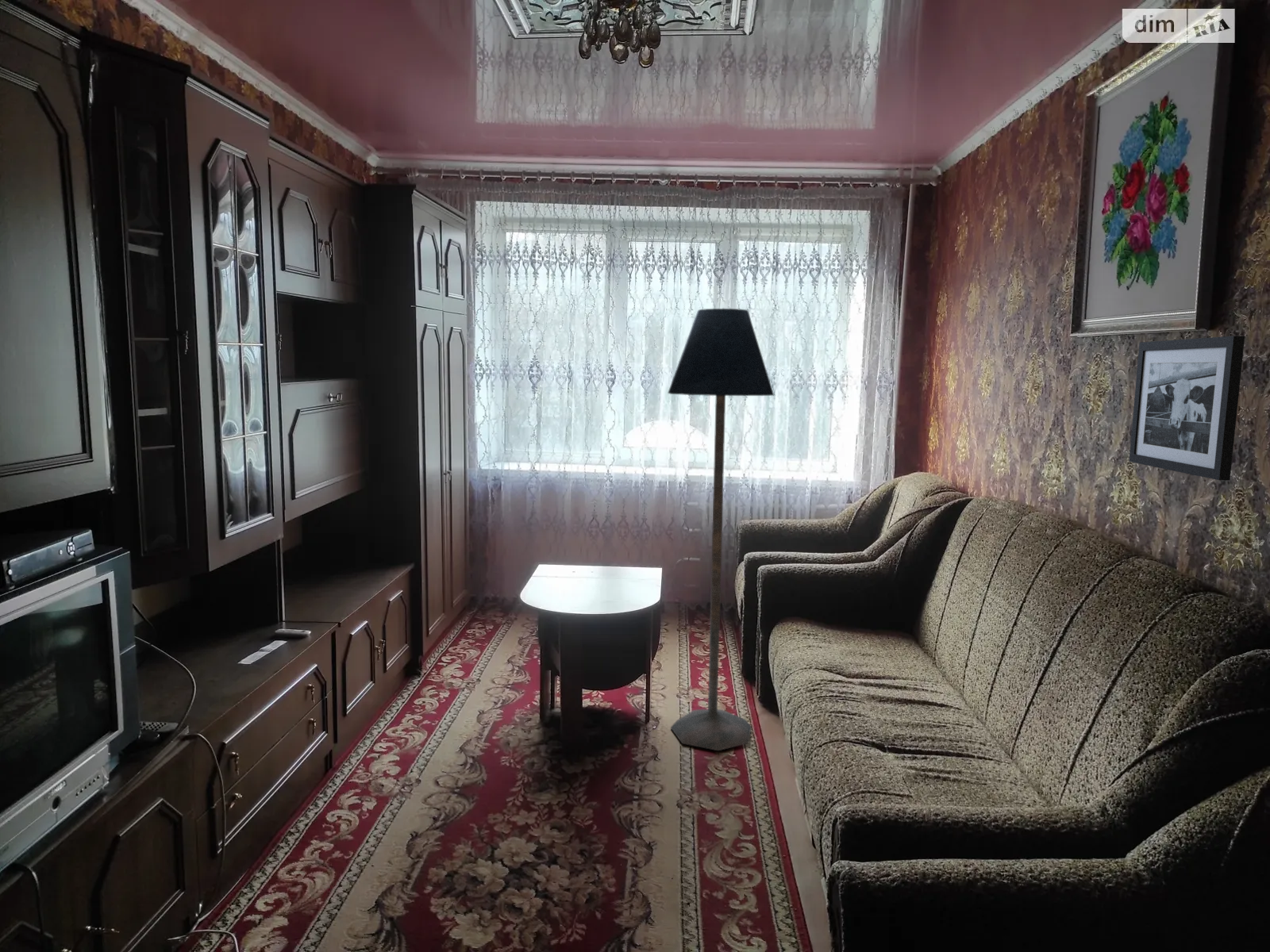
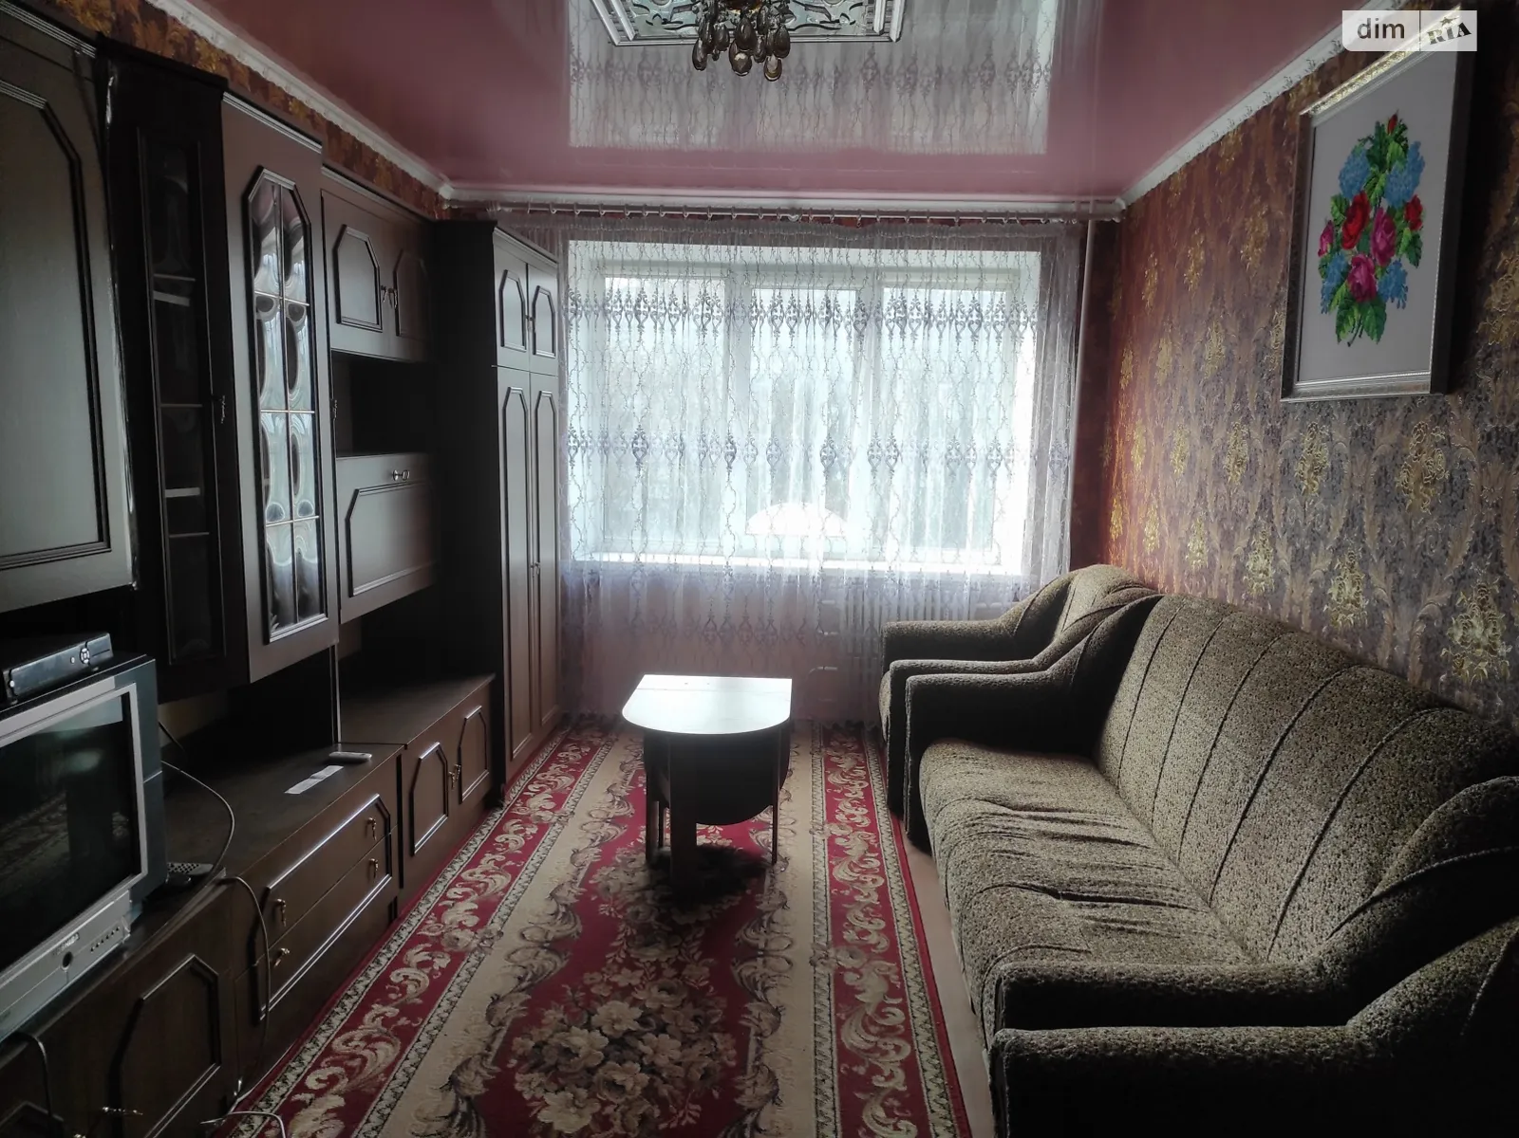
- floor lamp [667,307,775,751]
- picture frame [1128,336,1245,482]
